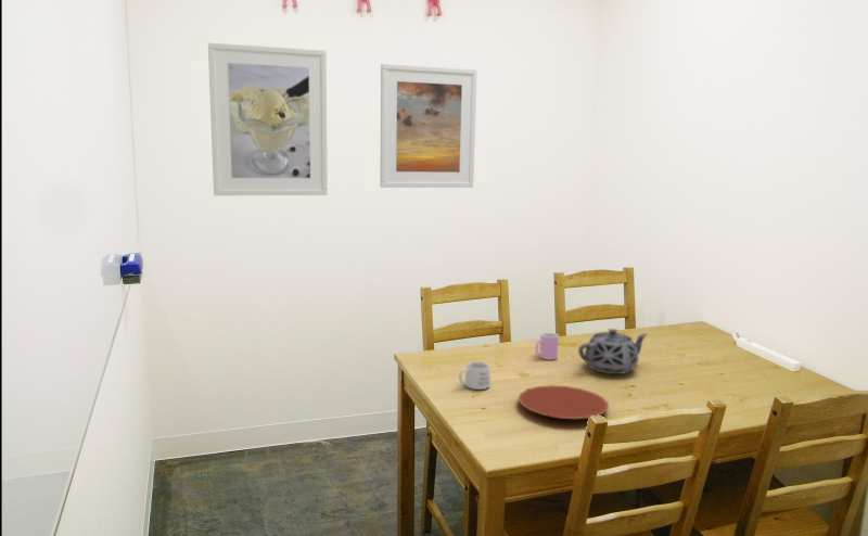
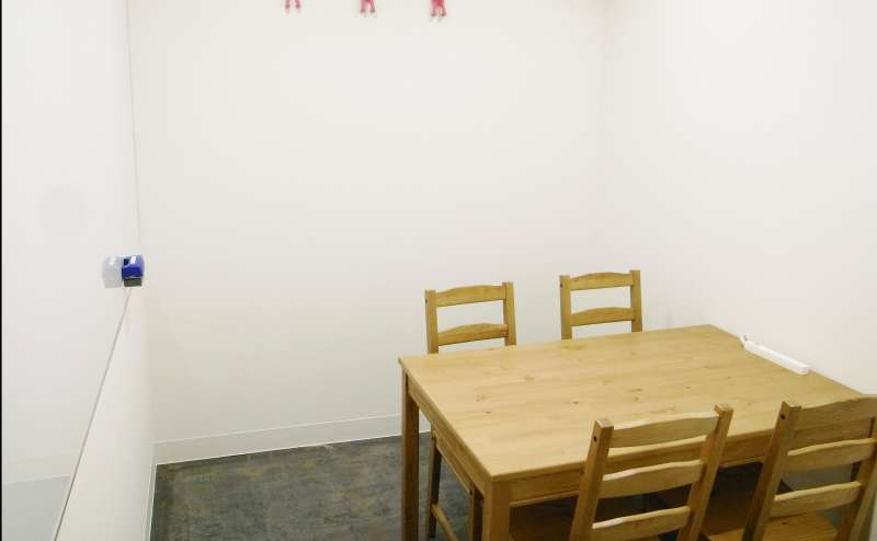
- plate [518,384,610,420]
- cup [535,332,560,360]
- mug [458,360,492,391]
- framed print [379,63,477,189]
- teapot [577,328,649,375]
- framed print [207,41,329,196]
